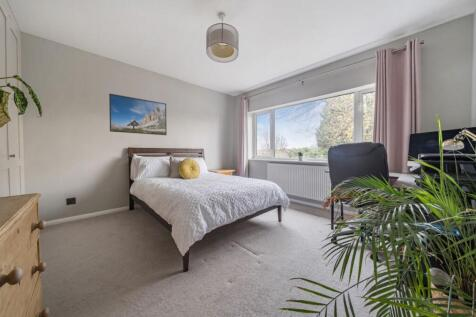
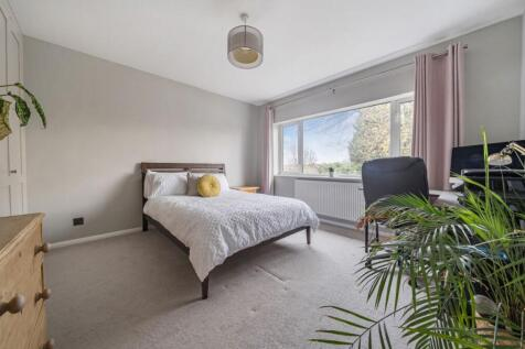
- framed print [108,93,168,136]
